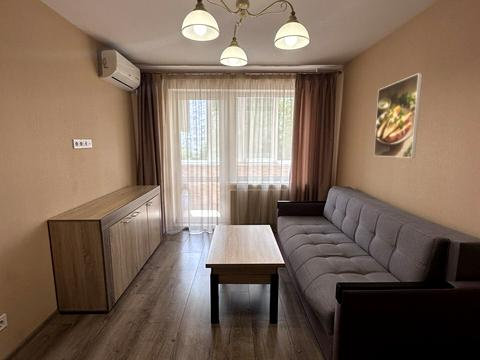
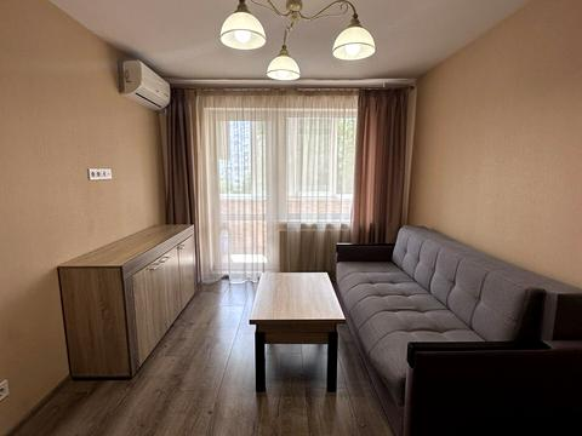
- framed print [373,72,423,159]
